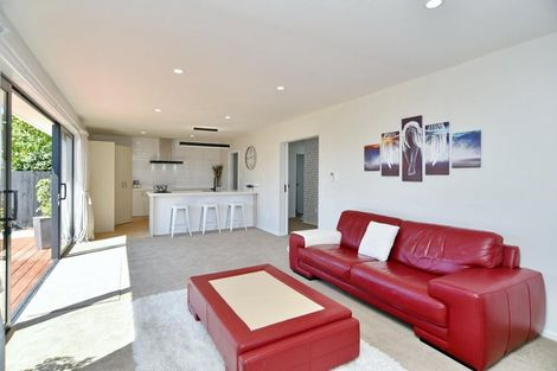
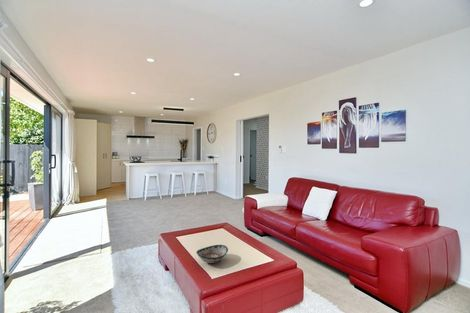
+ decorative bowl [195,244,229,264]
